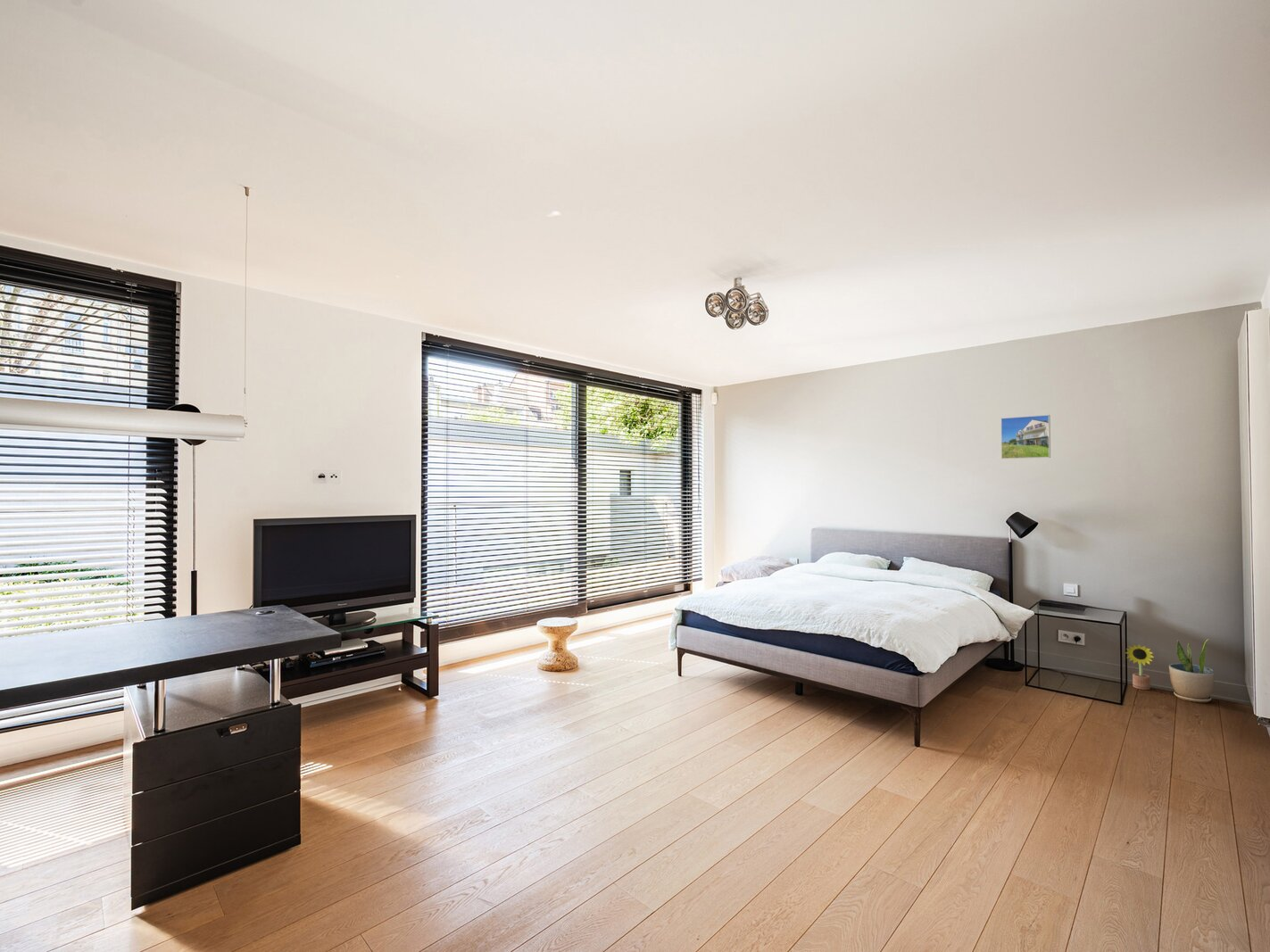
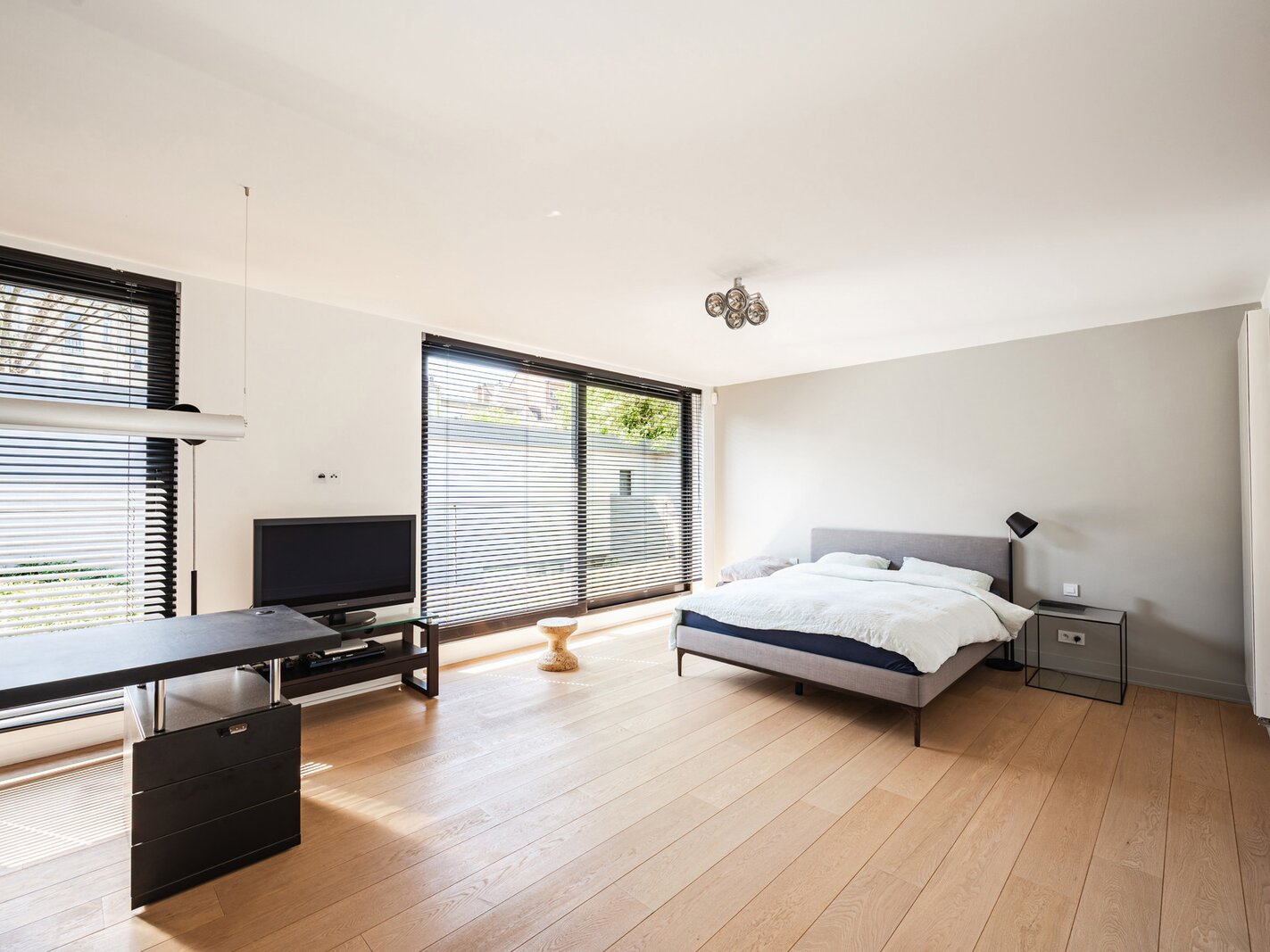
- decorative plant [1125,644,1155,691]
- potted plant [1168,638,1216,703]
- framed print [1000,414,1051,459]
